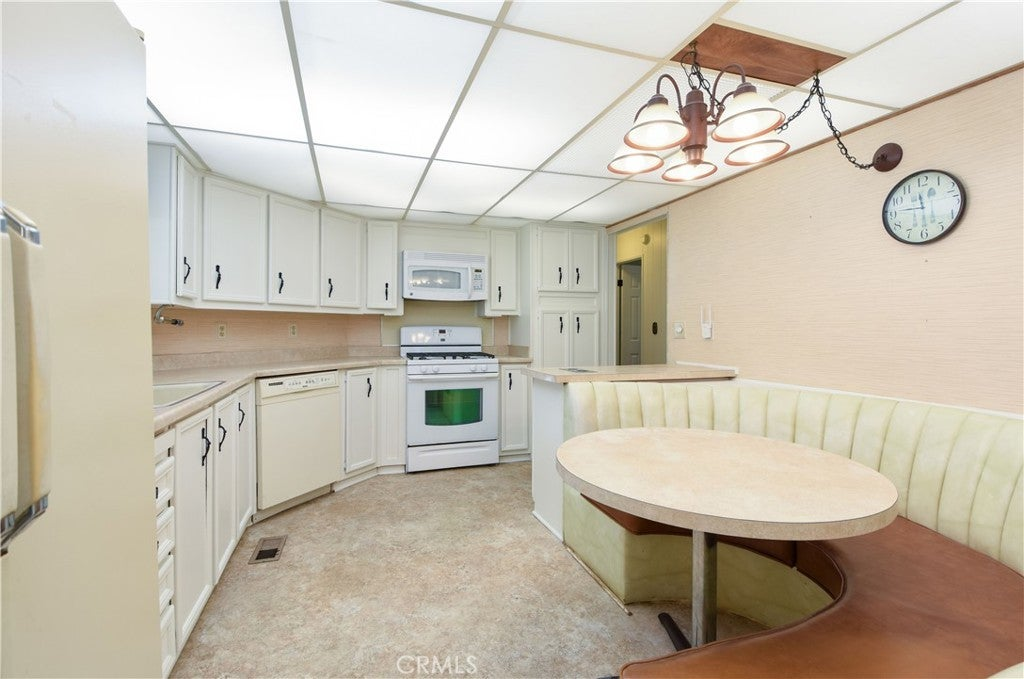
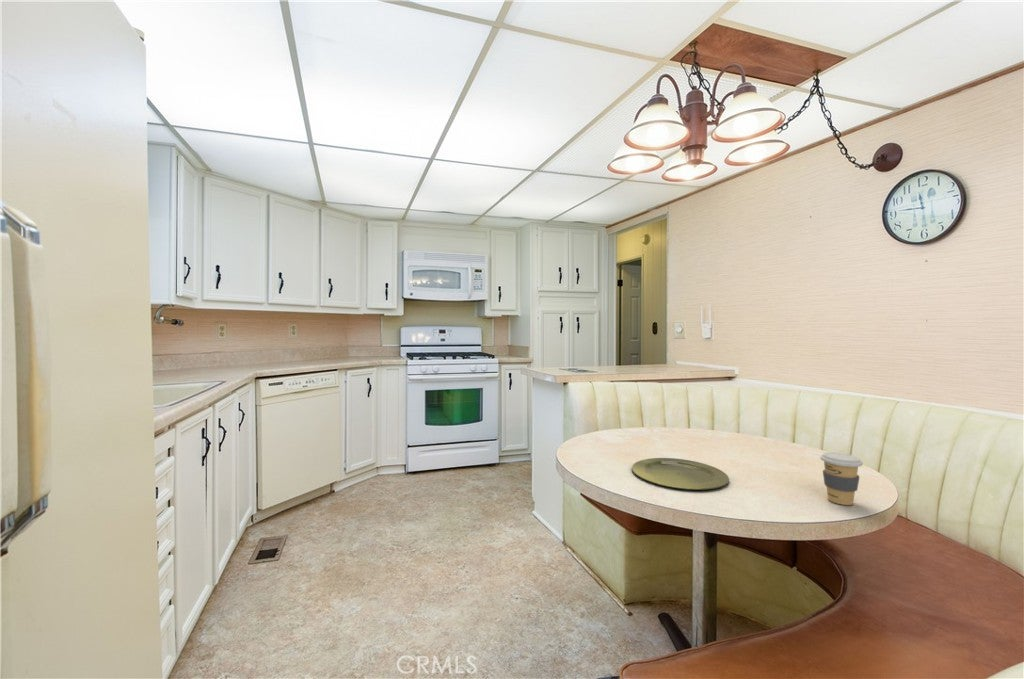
+ coffee cup [819,451,864,506]
+ plate [631,457,730,491]
